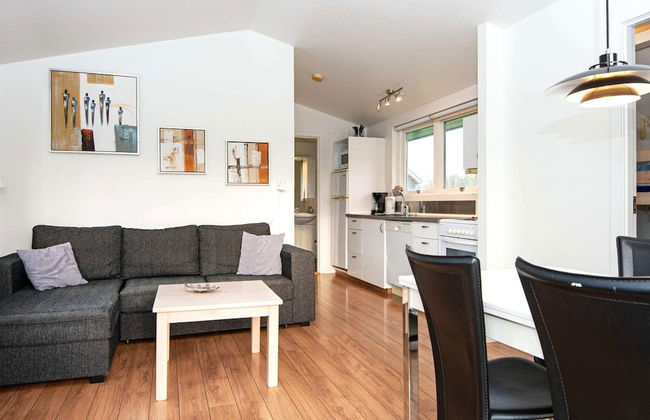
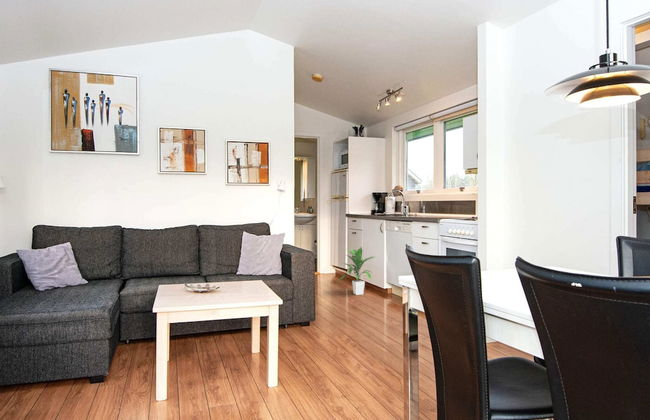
+ indoor plant [337,245,375,296]
